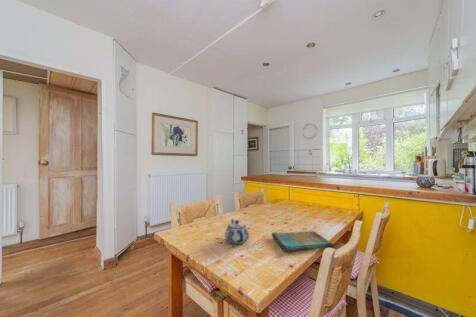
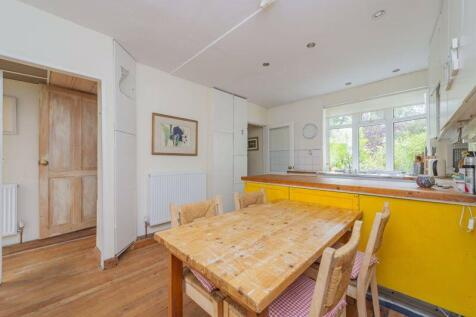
- dish towel [271,230,334,252]
- teapot [224,218,250,245]
